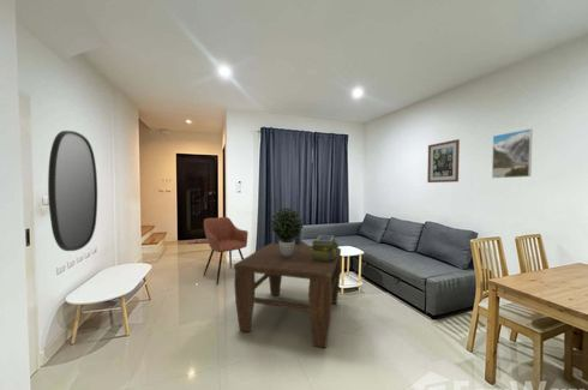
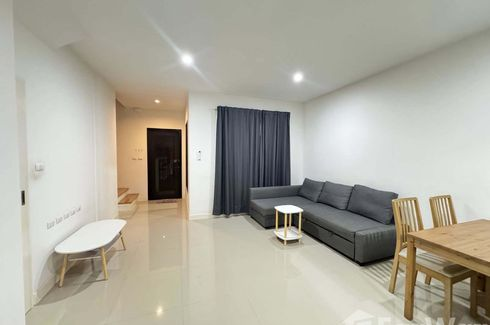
- home mirror [47,130,98,252]
- potted plant [269,206,305,258]
- armchair [203,216,250,286]
- stack of books [311,234,341,262]
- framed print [491,127,534,179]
- wall art [426,138,461,184]
- coffee table [233,242,342,349]
